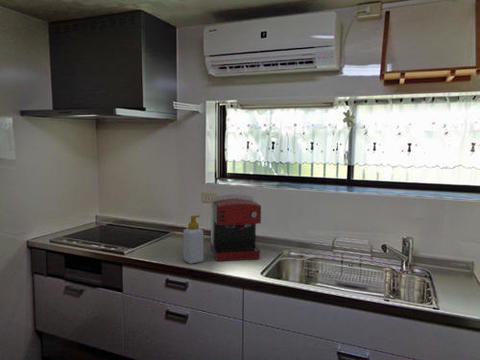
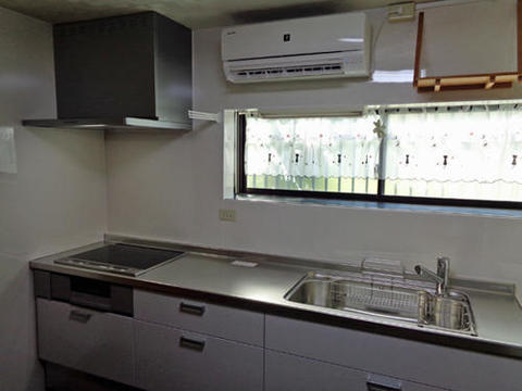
- soap bottle [183,214,204,265]
- coffee maker [210,193,262,262]
